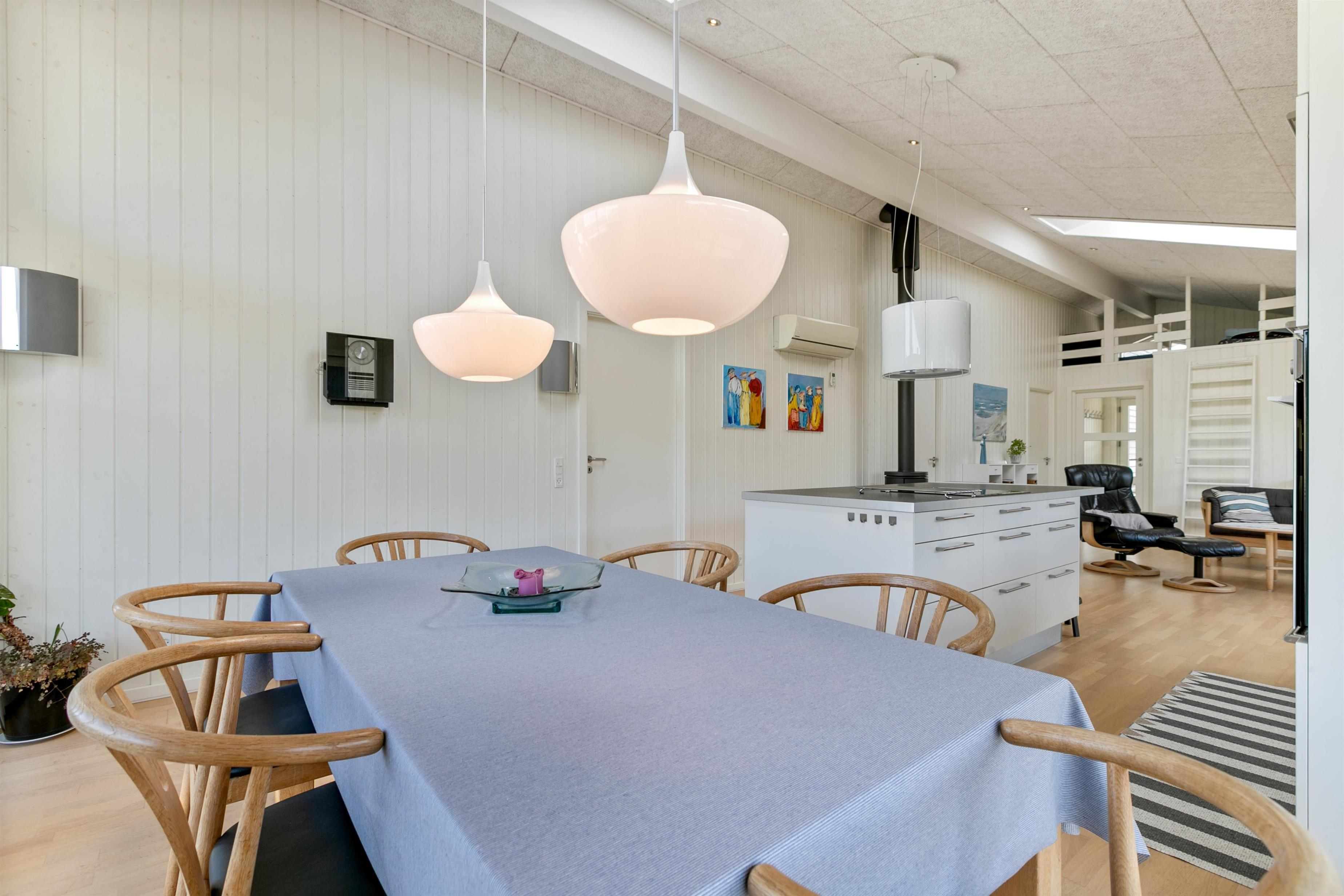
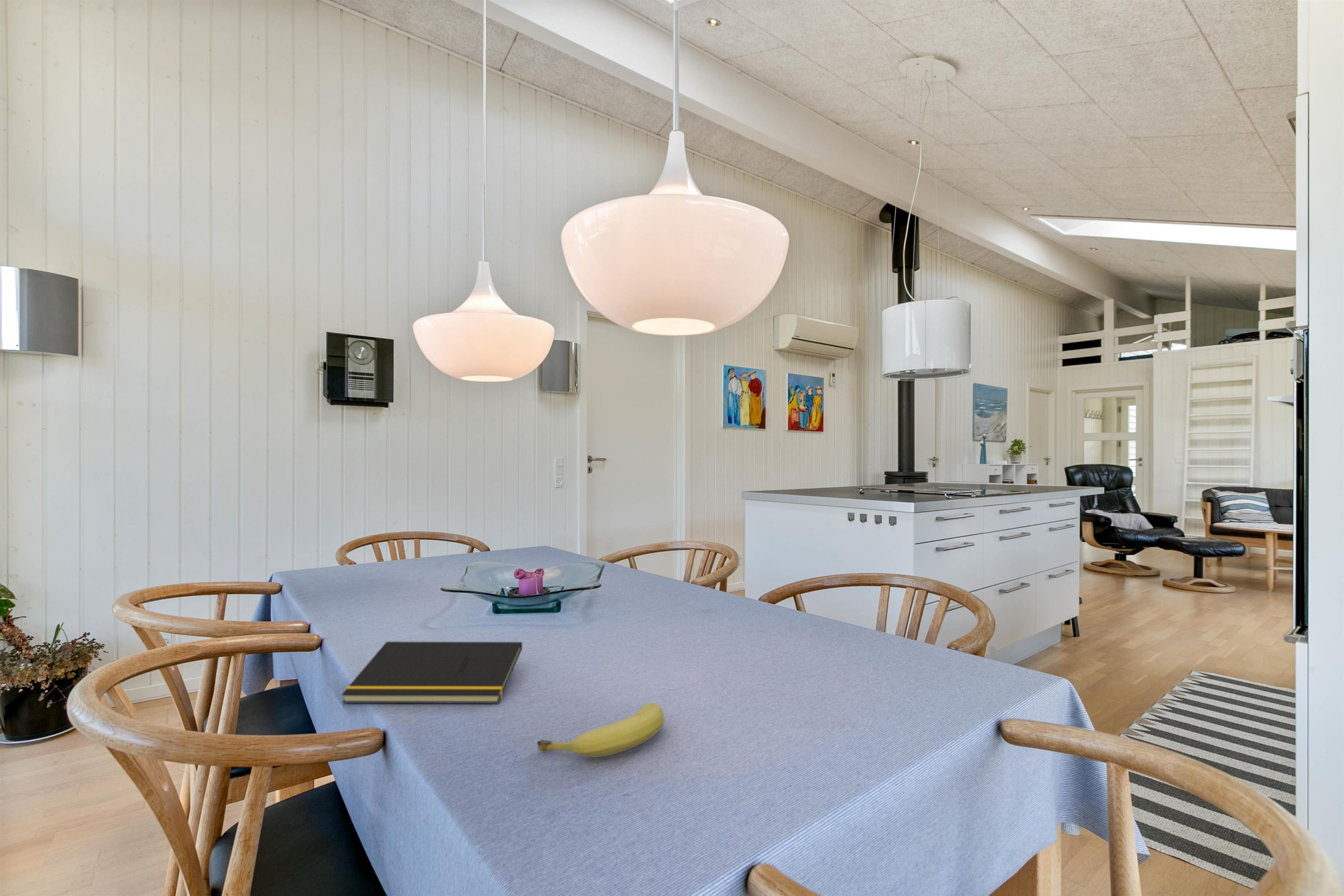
+ notepad [341,641,523,704]
+ fruit [536,703,664,757]
